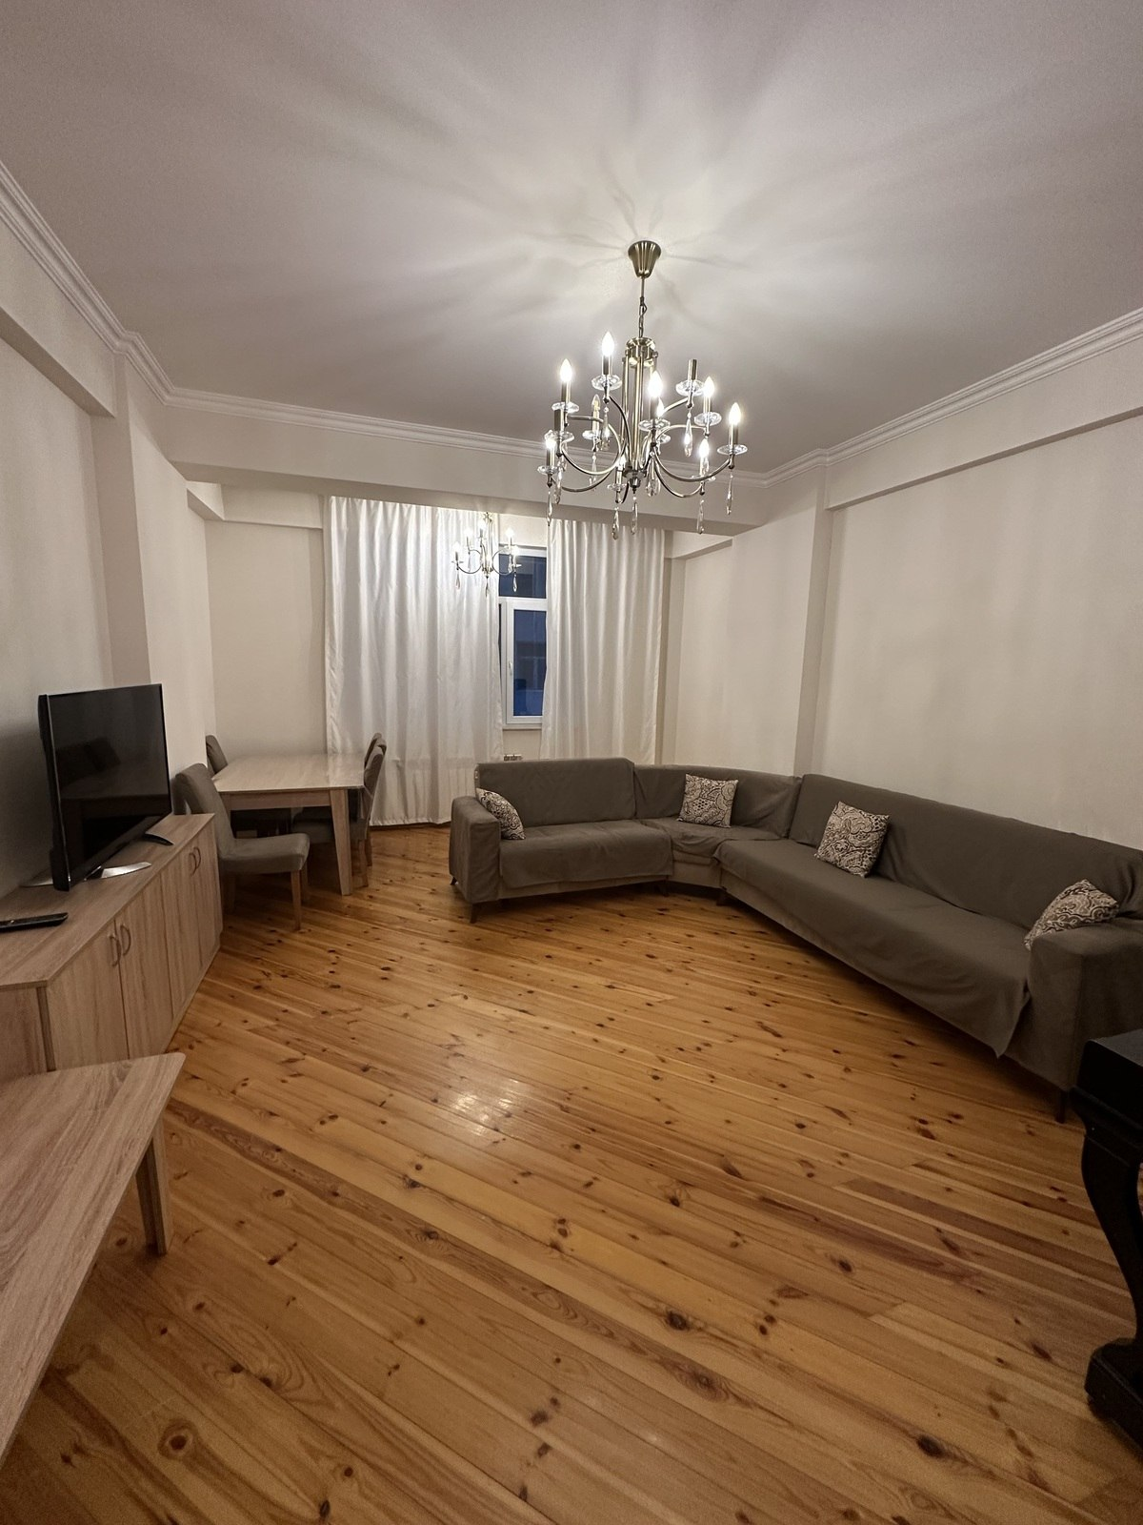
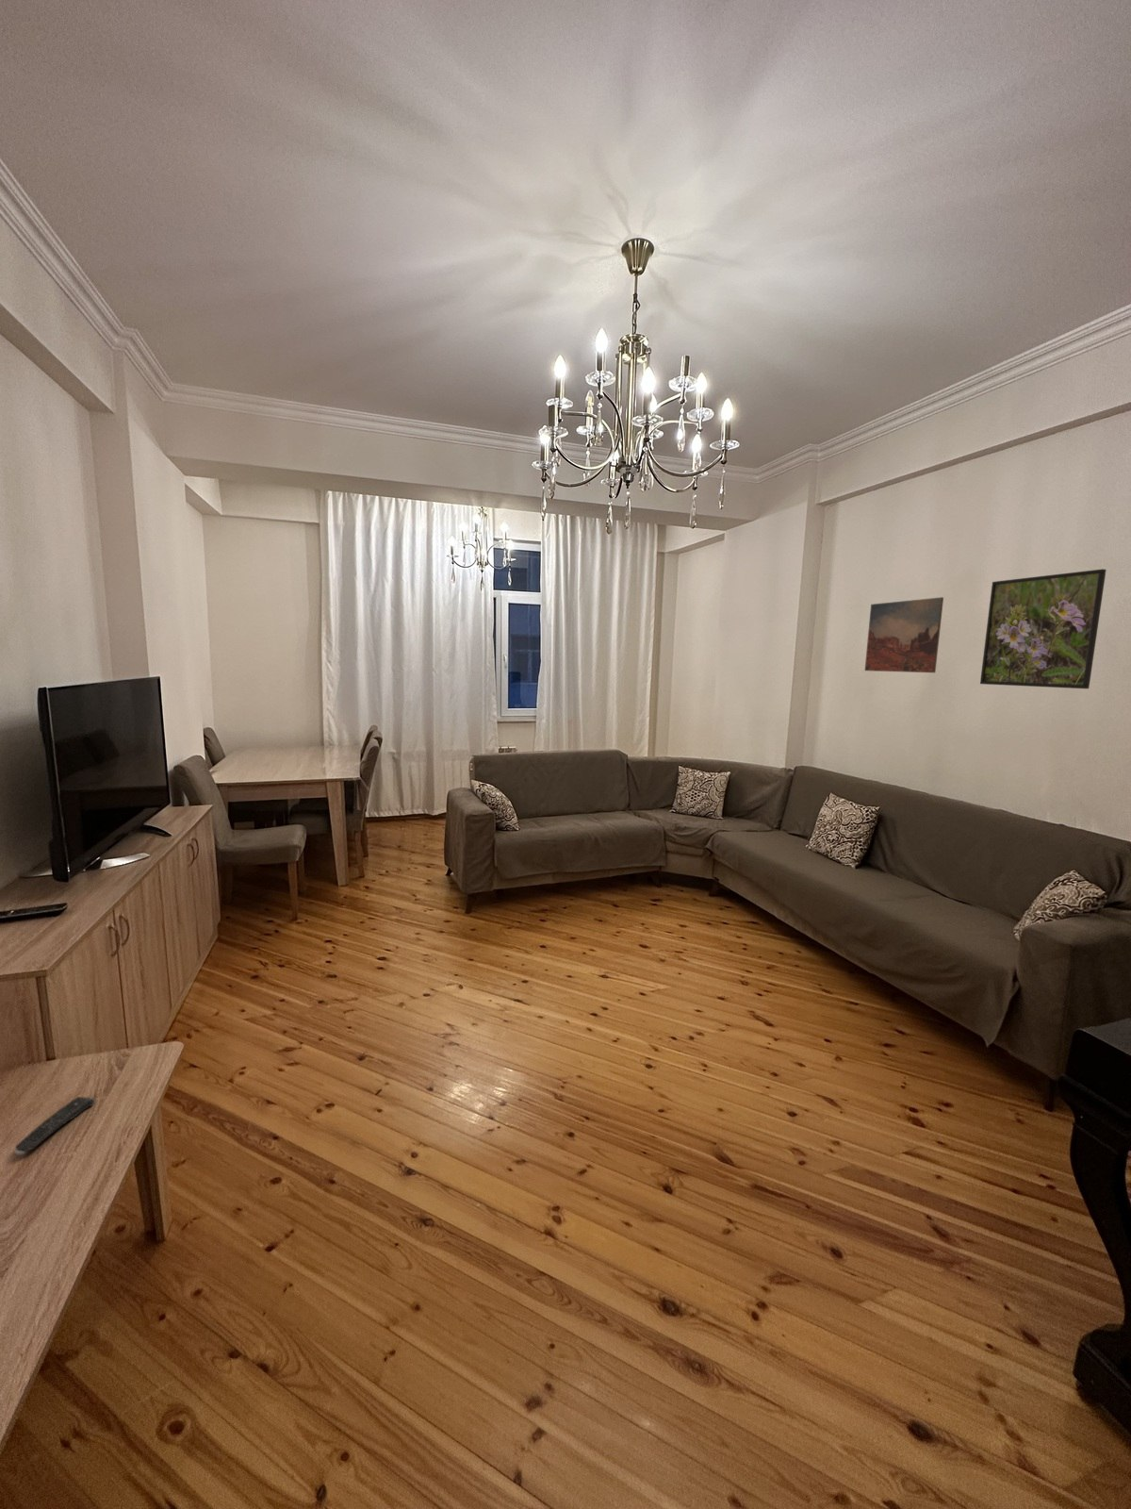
+ wall art [864,596,944,674]
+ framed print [979,568,1107,689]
+ remote control [14,1096,95,1156]
